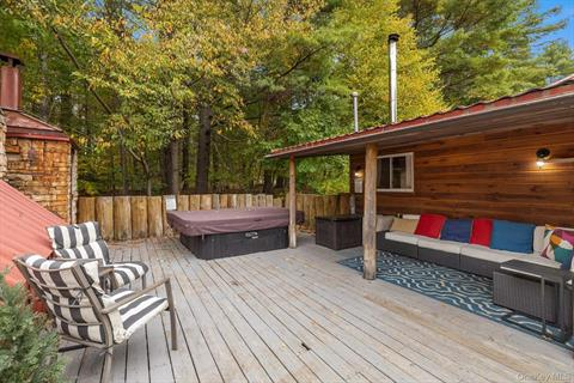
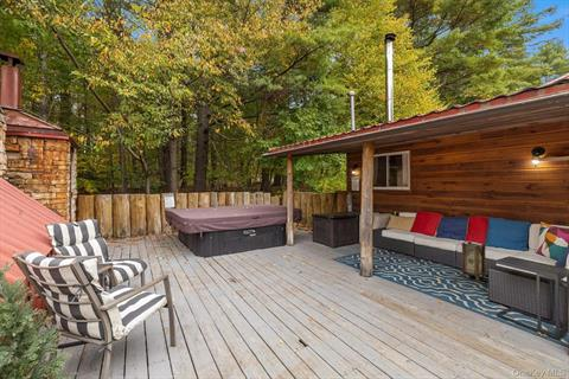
+ lantern [461,240,487,282]
